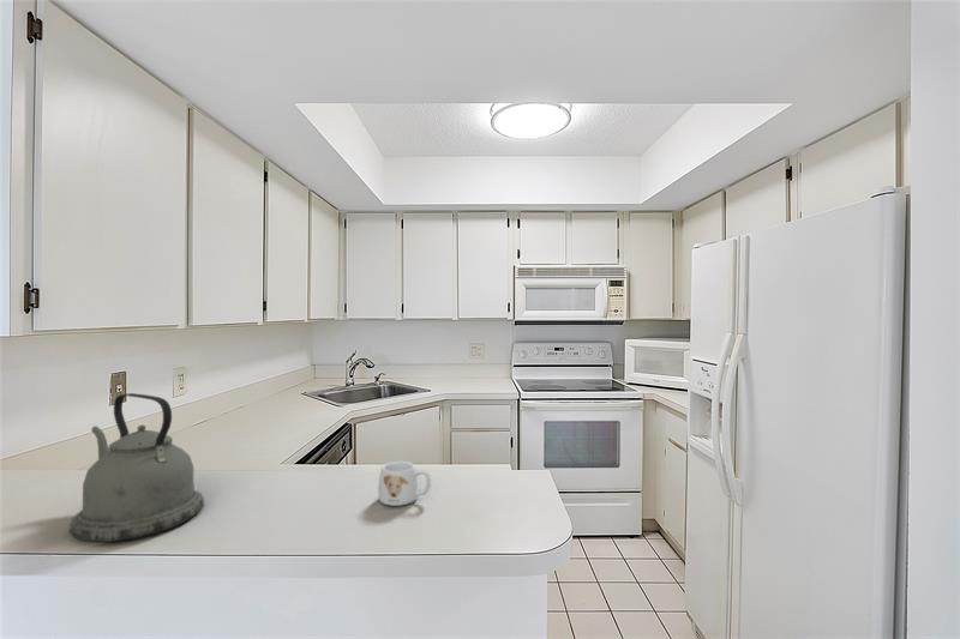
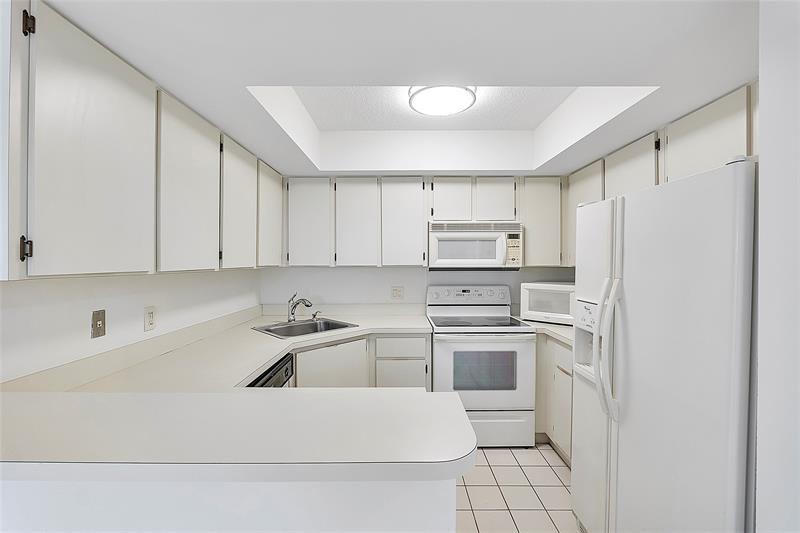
- mug [377,460,432,507]
- kettle [68,392,205,543]
